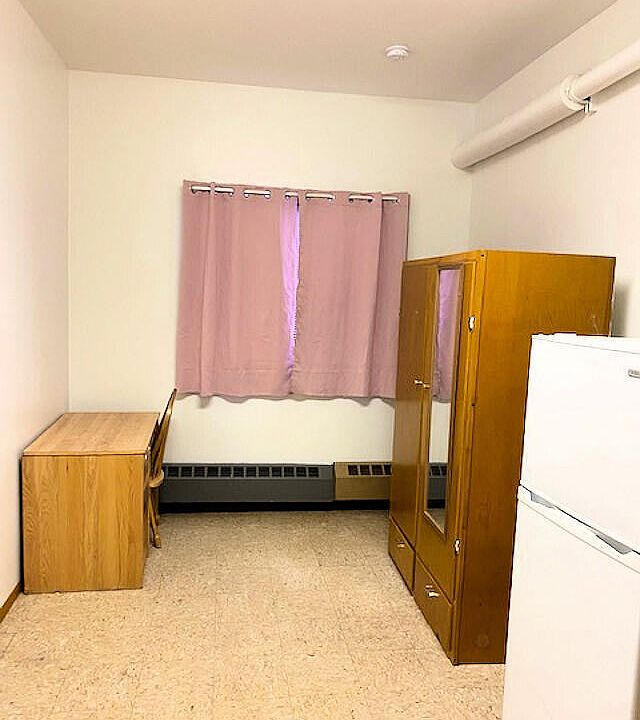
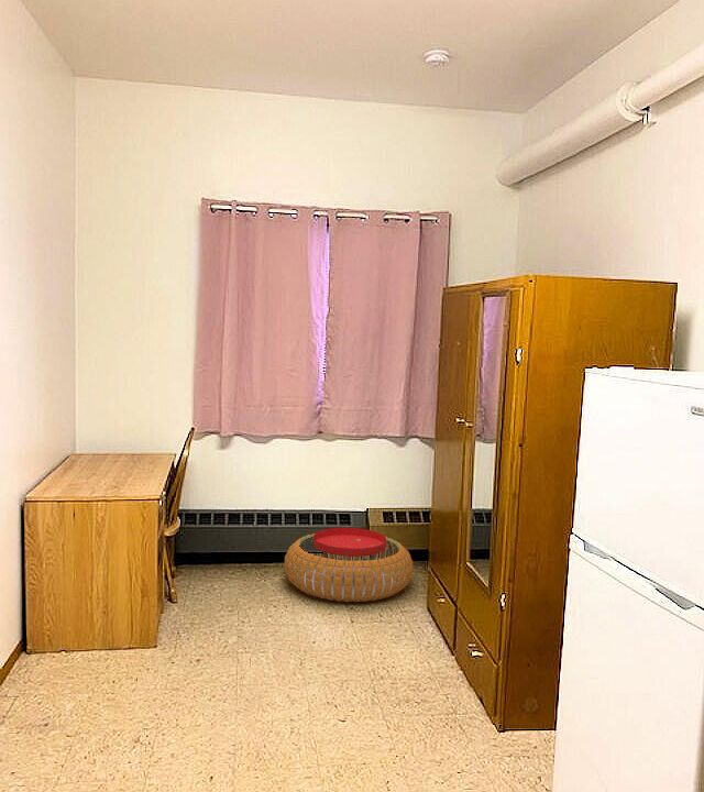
+ pouf [284,527,414,603]
